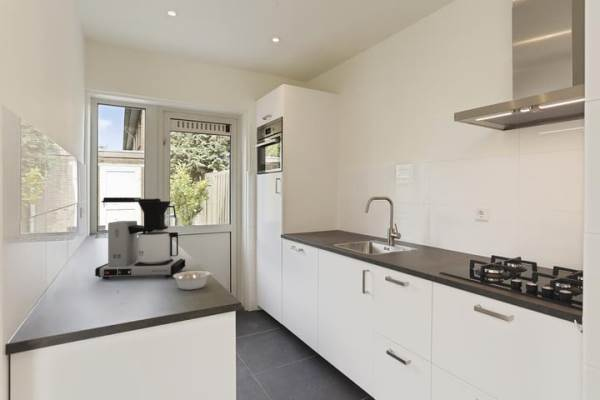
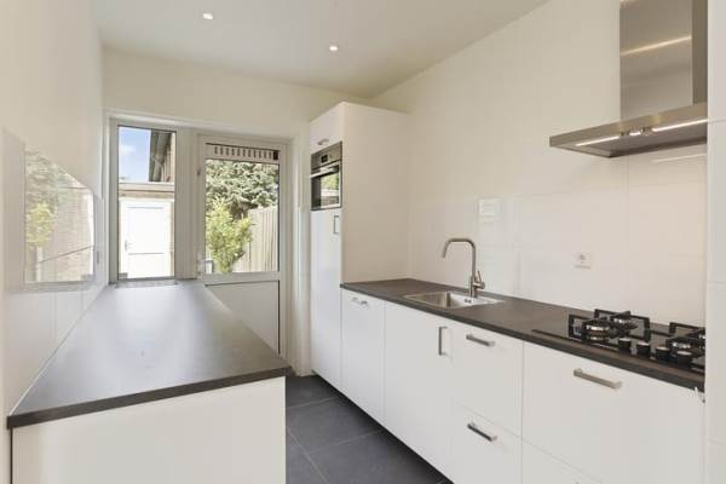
- legume [172,270,214,291]
- coffee maker [94,196,186,280]
